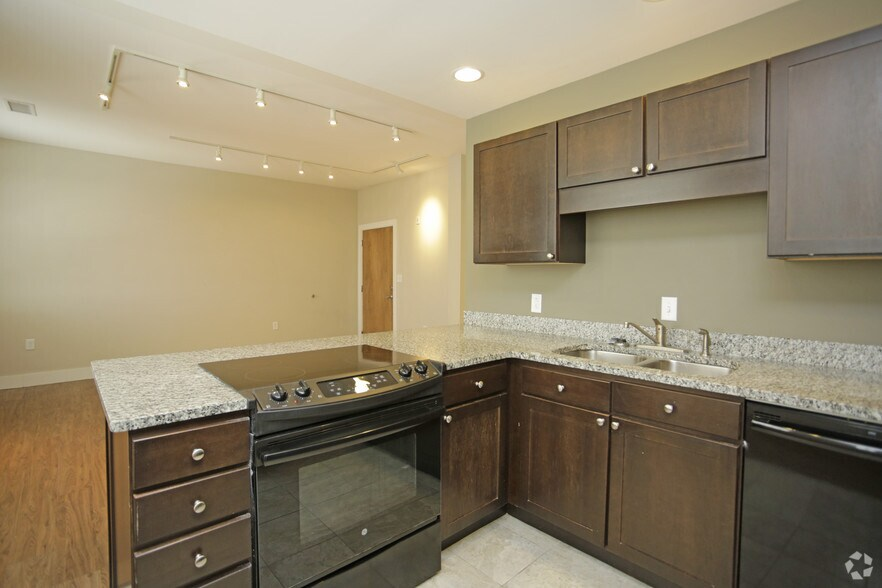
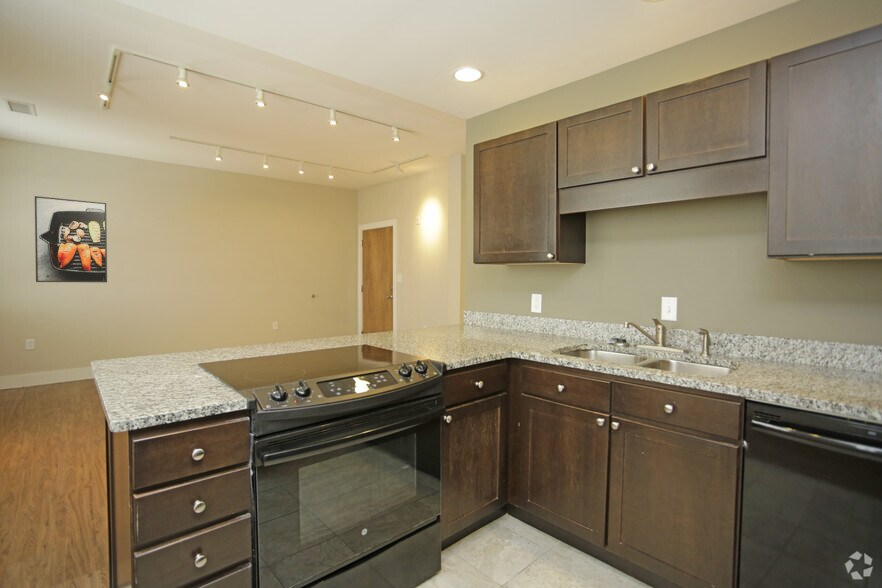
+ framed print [34,195,108,283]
